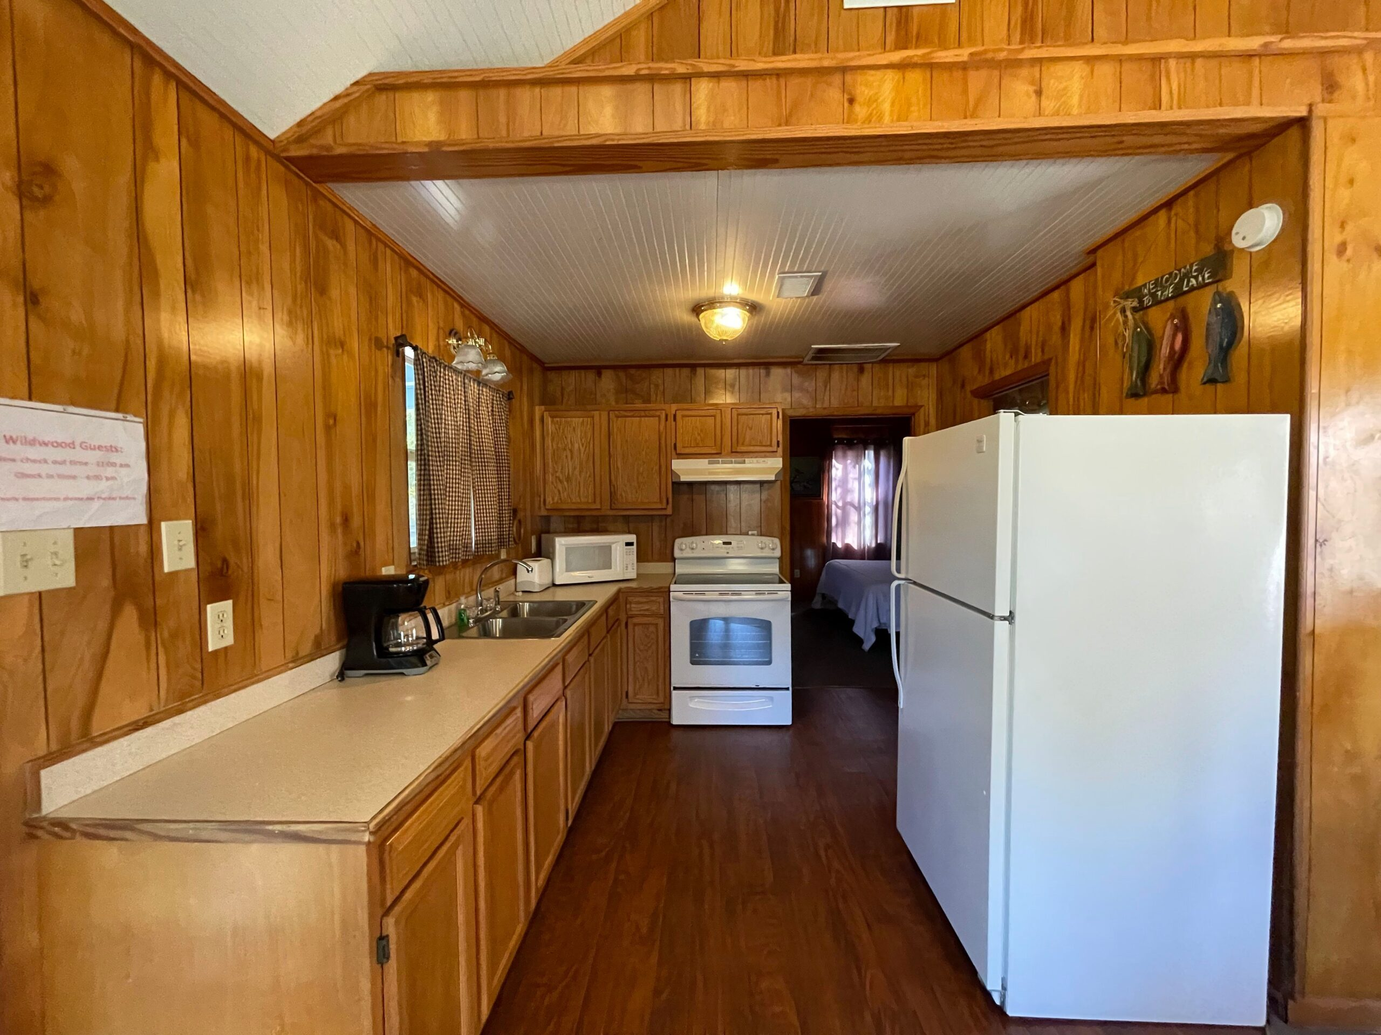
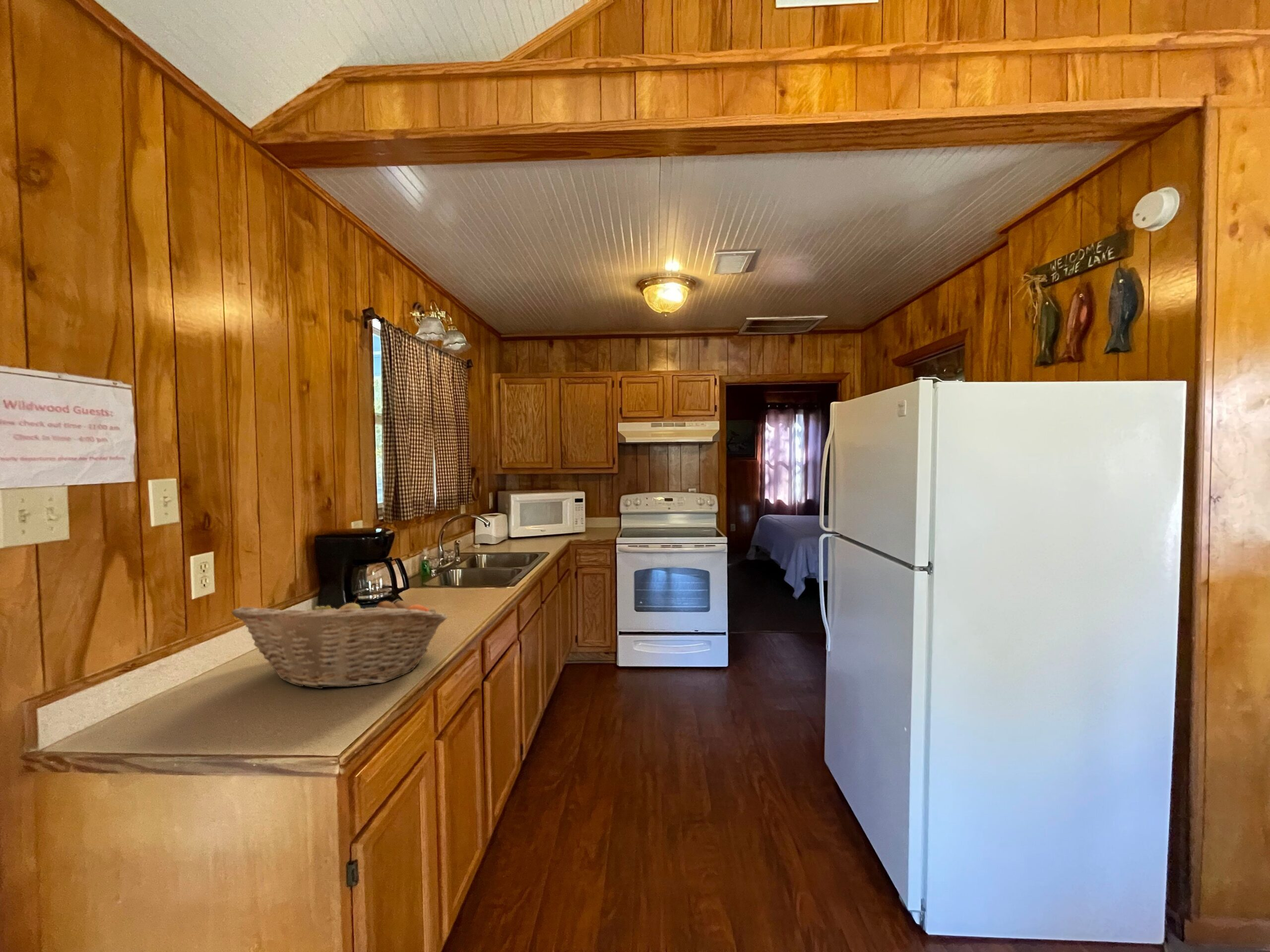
+ fruit basket [231,592,448,689]
